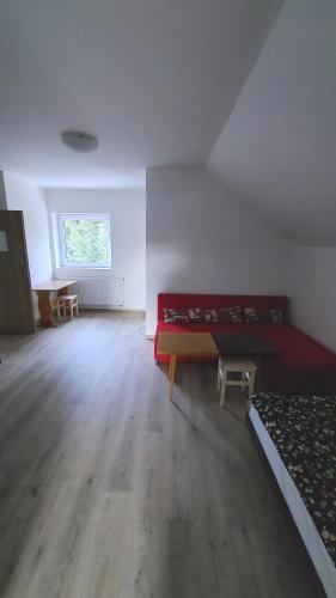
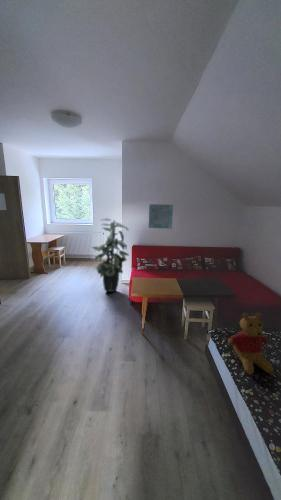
+ stuffed bear [227,312,275,375]
+ indoor plant [90,217,130,293]
+ wall art [148,203,174,229]
